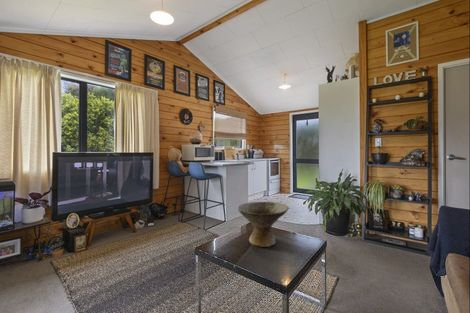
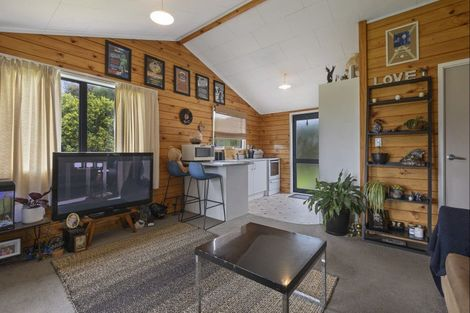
- bowl [237,201,290,248]
